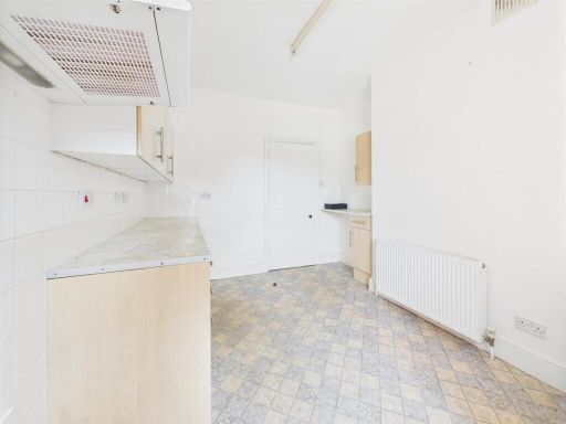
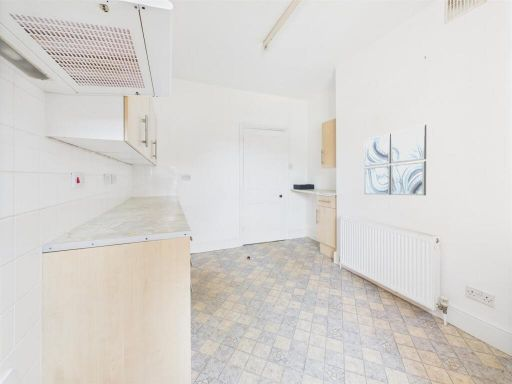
+ wall art [363,124,427,196]
